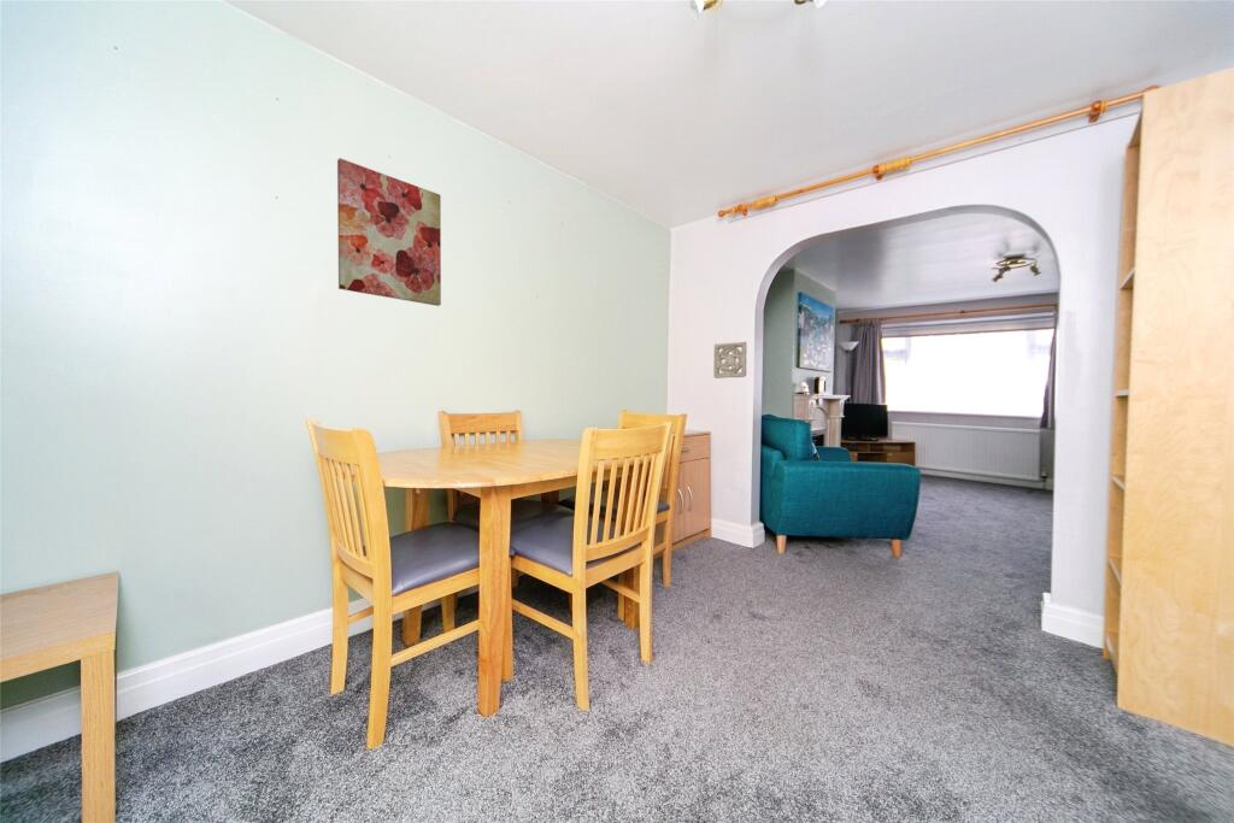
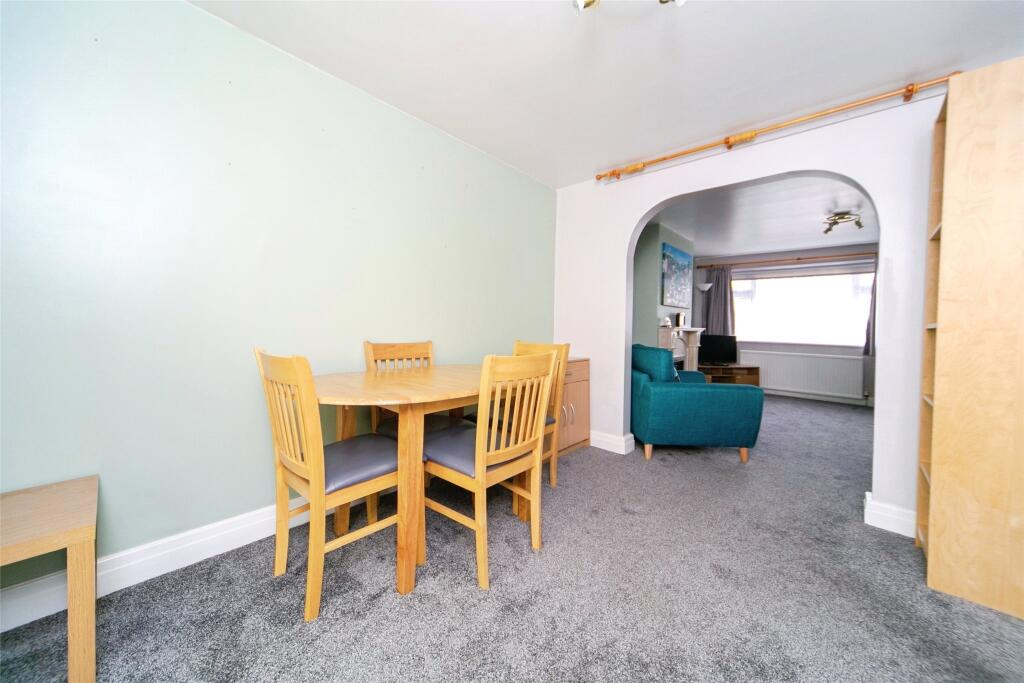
- wall ornament [712,341,747,380]
- wall art [336,157,442,307]
